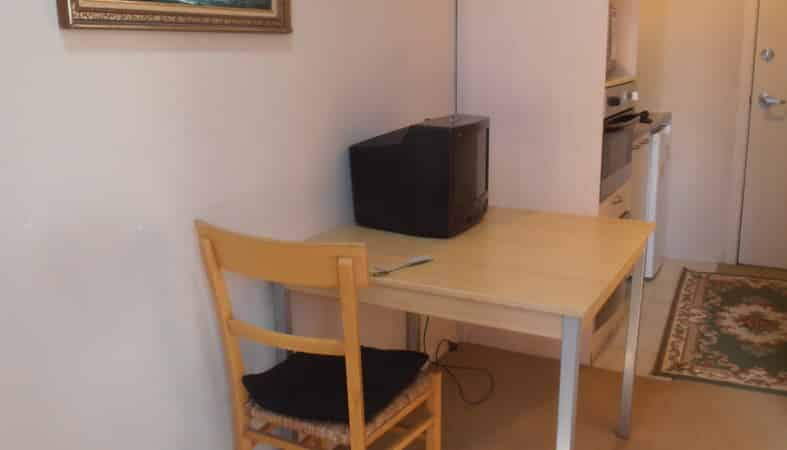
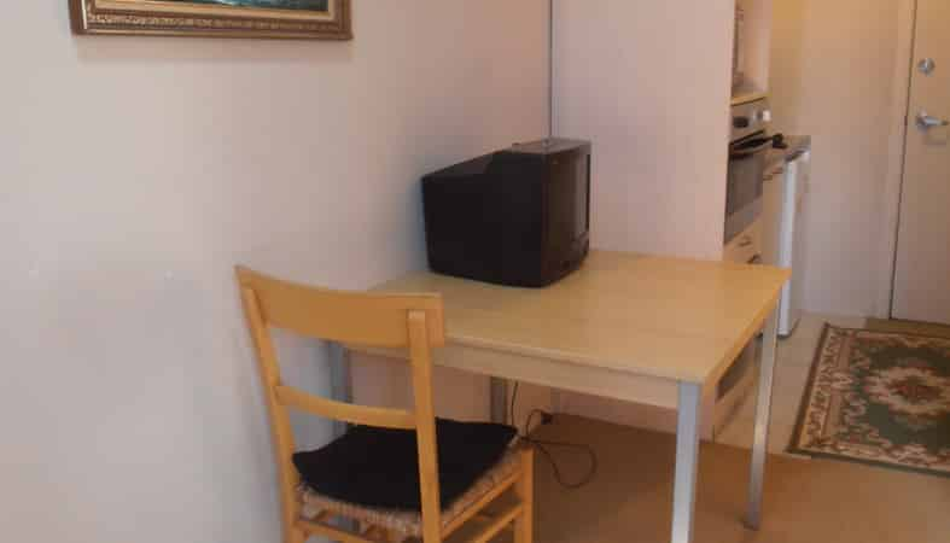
- spoon [371,254,434,273]
